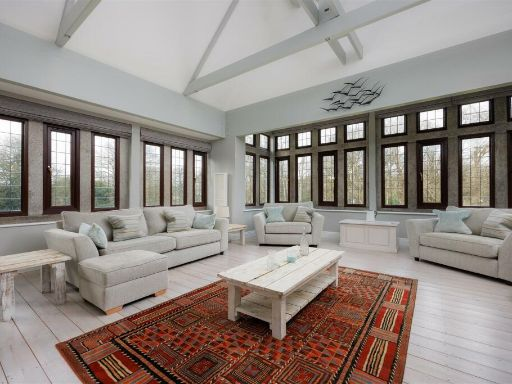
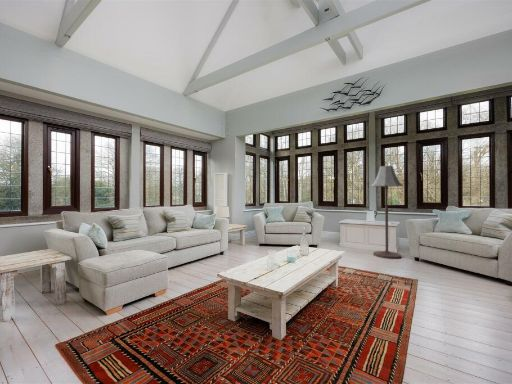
+ floor lamp [370,165,404,260]
